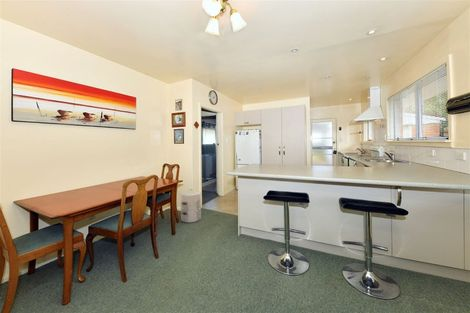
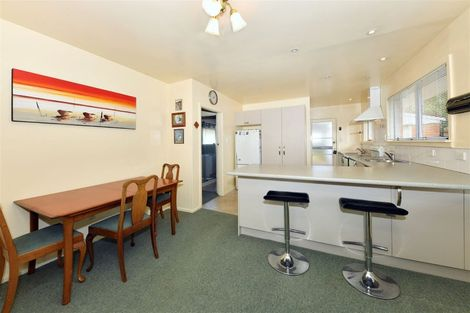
- waste bin [180,189,202,224]
